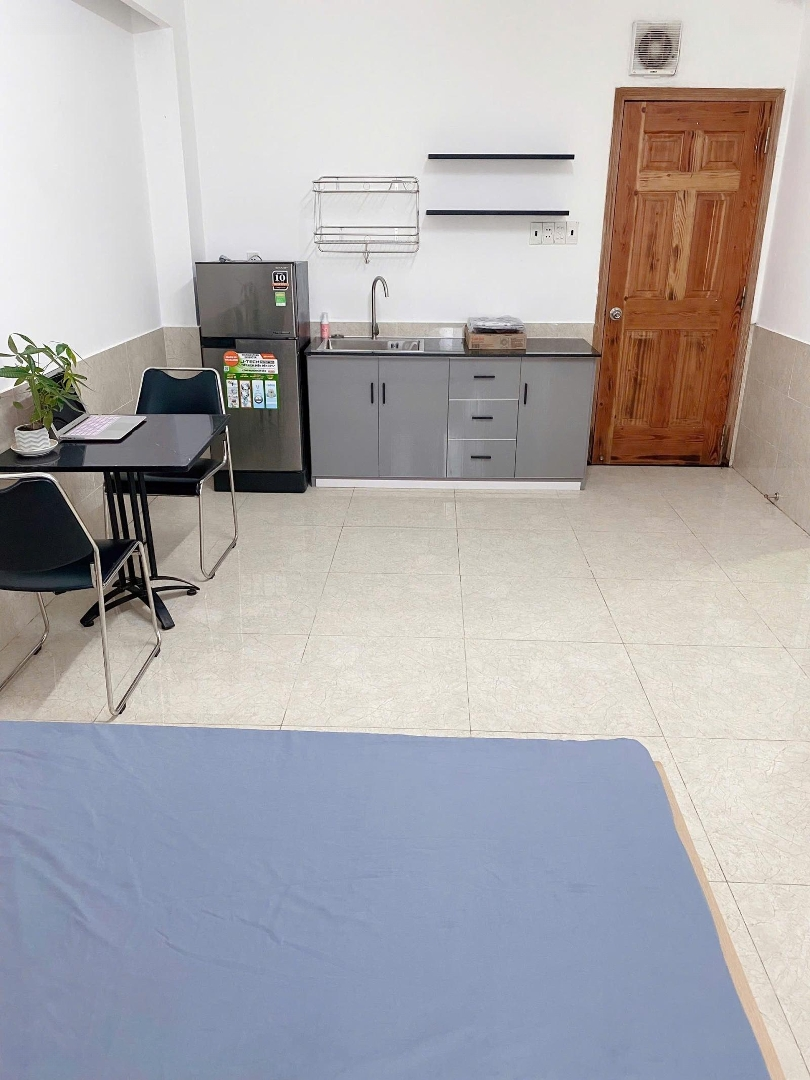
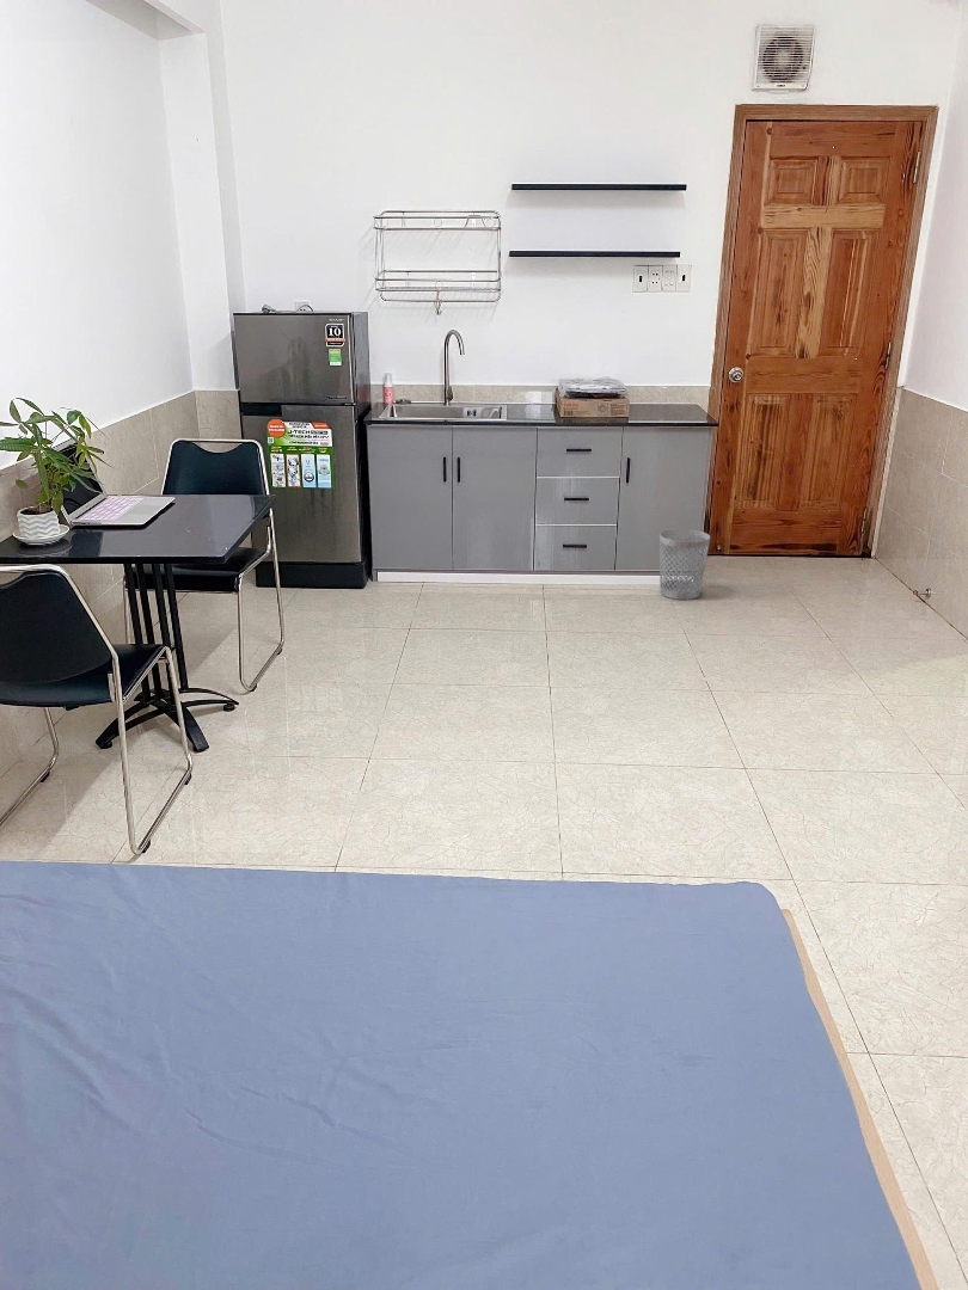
+ wastebasket [658,528,711,601]
